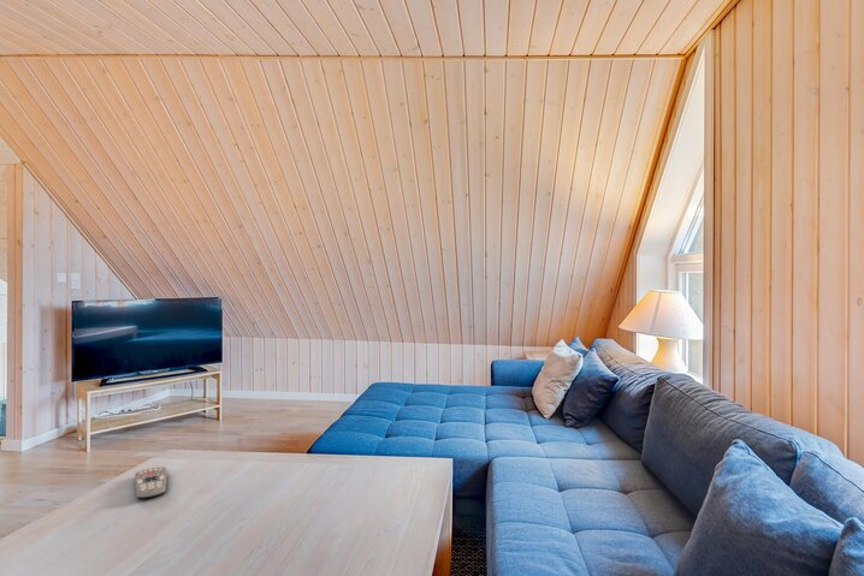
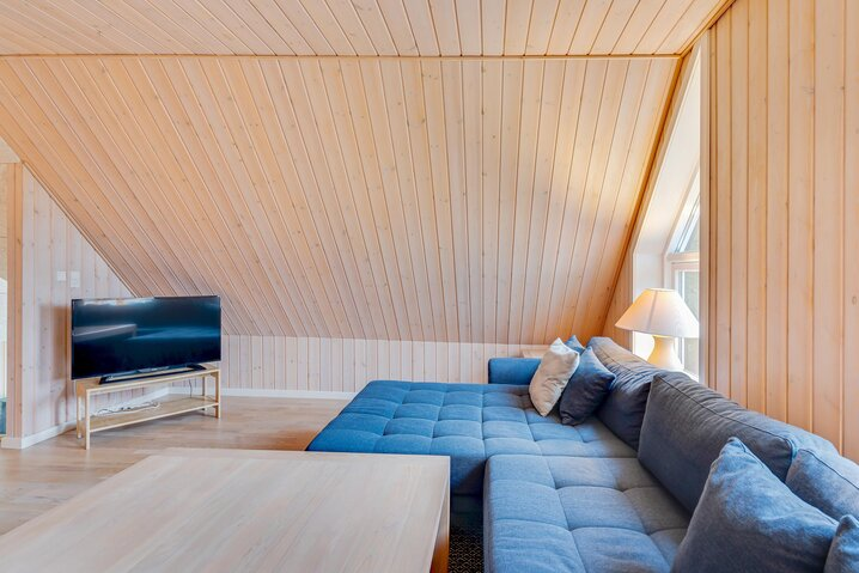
- remote control [134,465,168,499]
